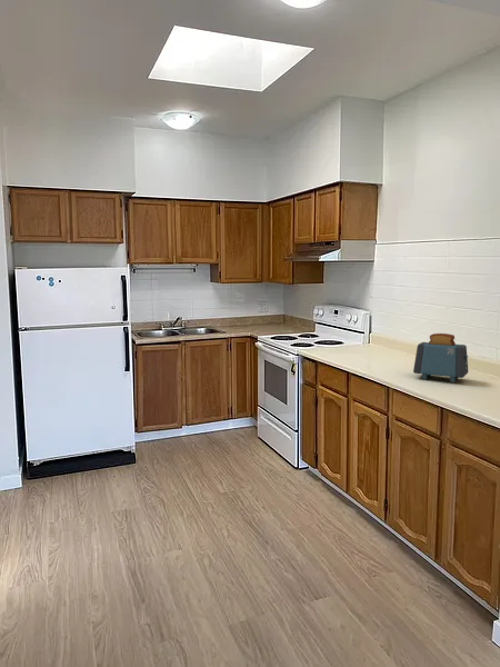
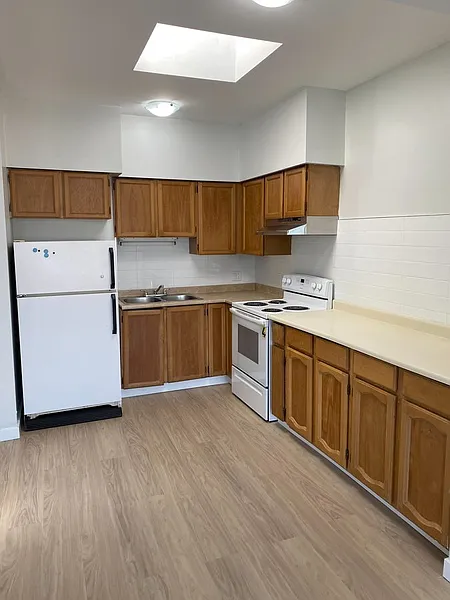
- toaster [412,332,469,384]
